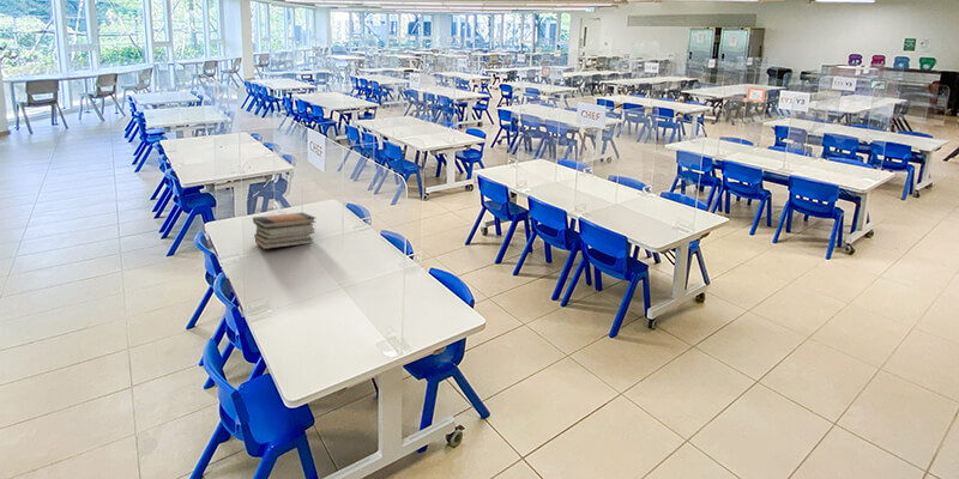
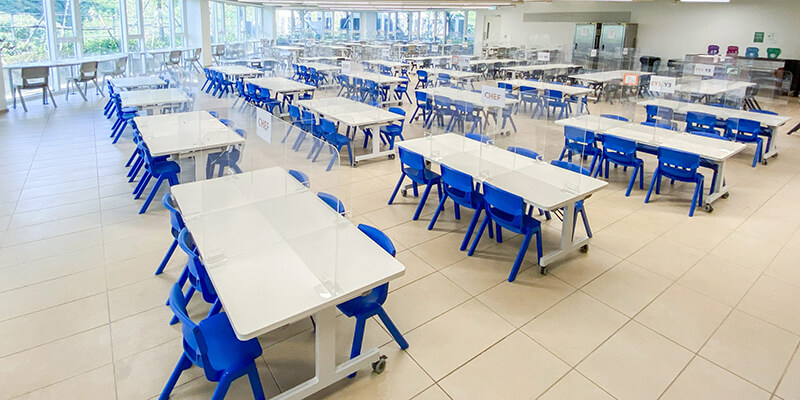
- book stack [252,211,318,250]
